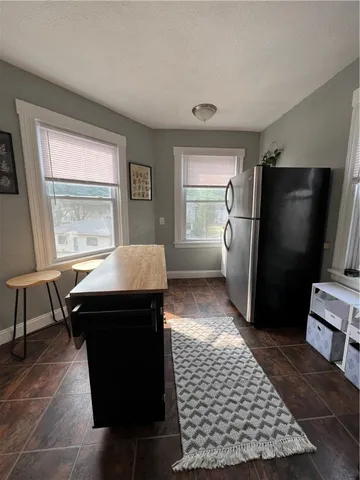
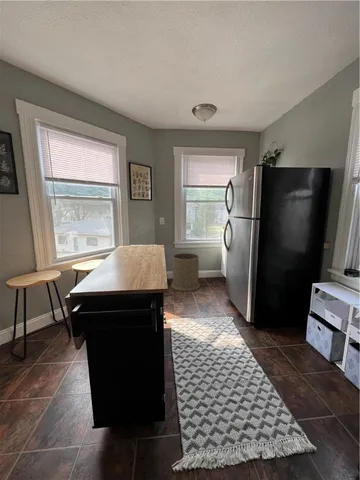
+ trash can [170,252,201,292]
